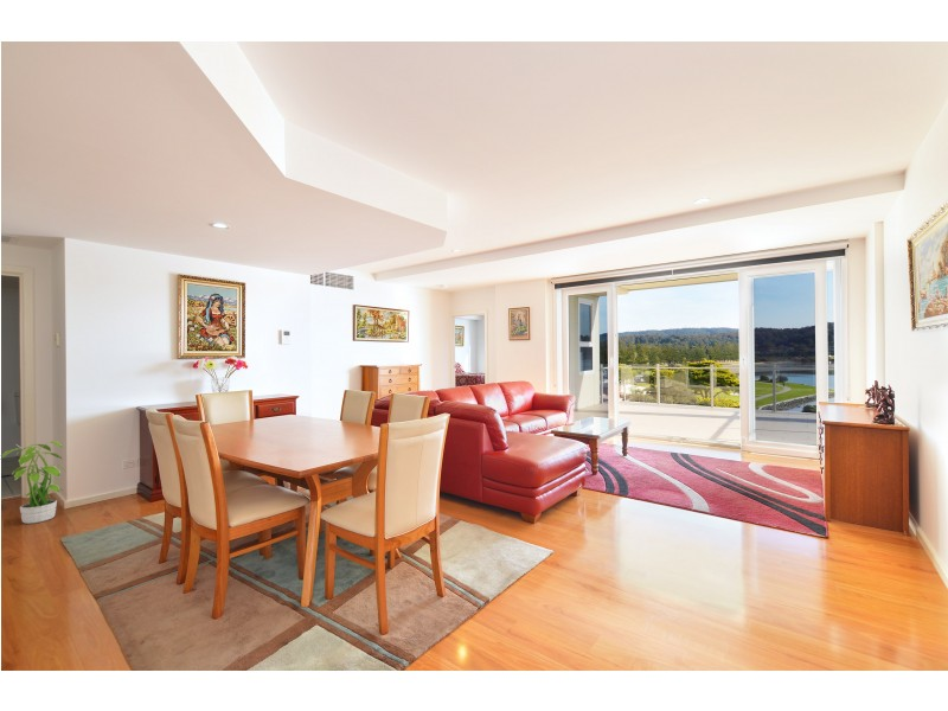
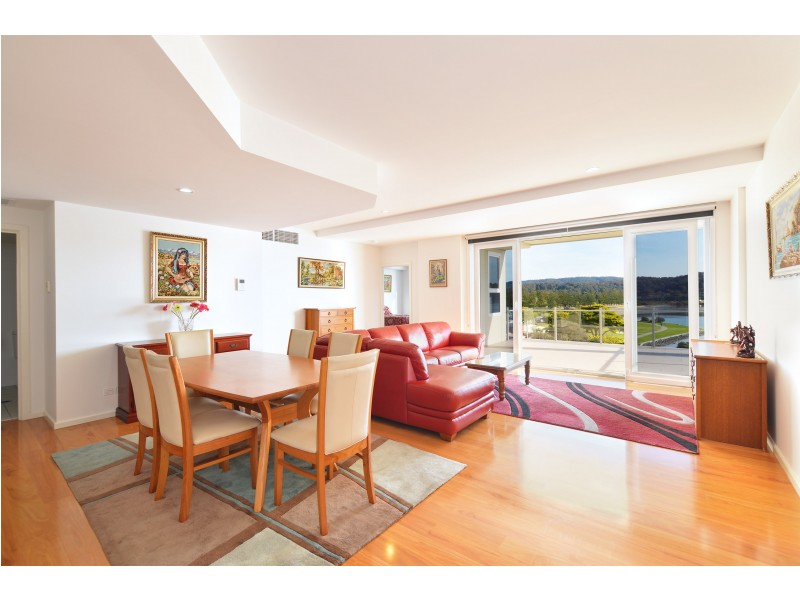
- potted plant [1,440,68,525]
